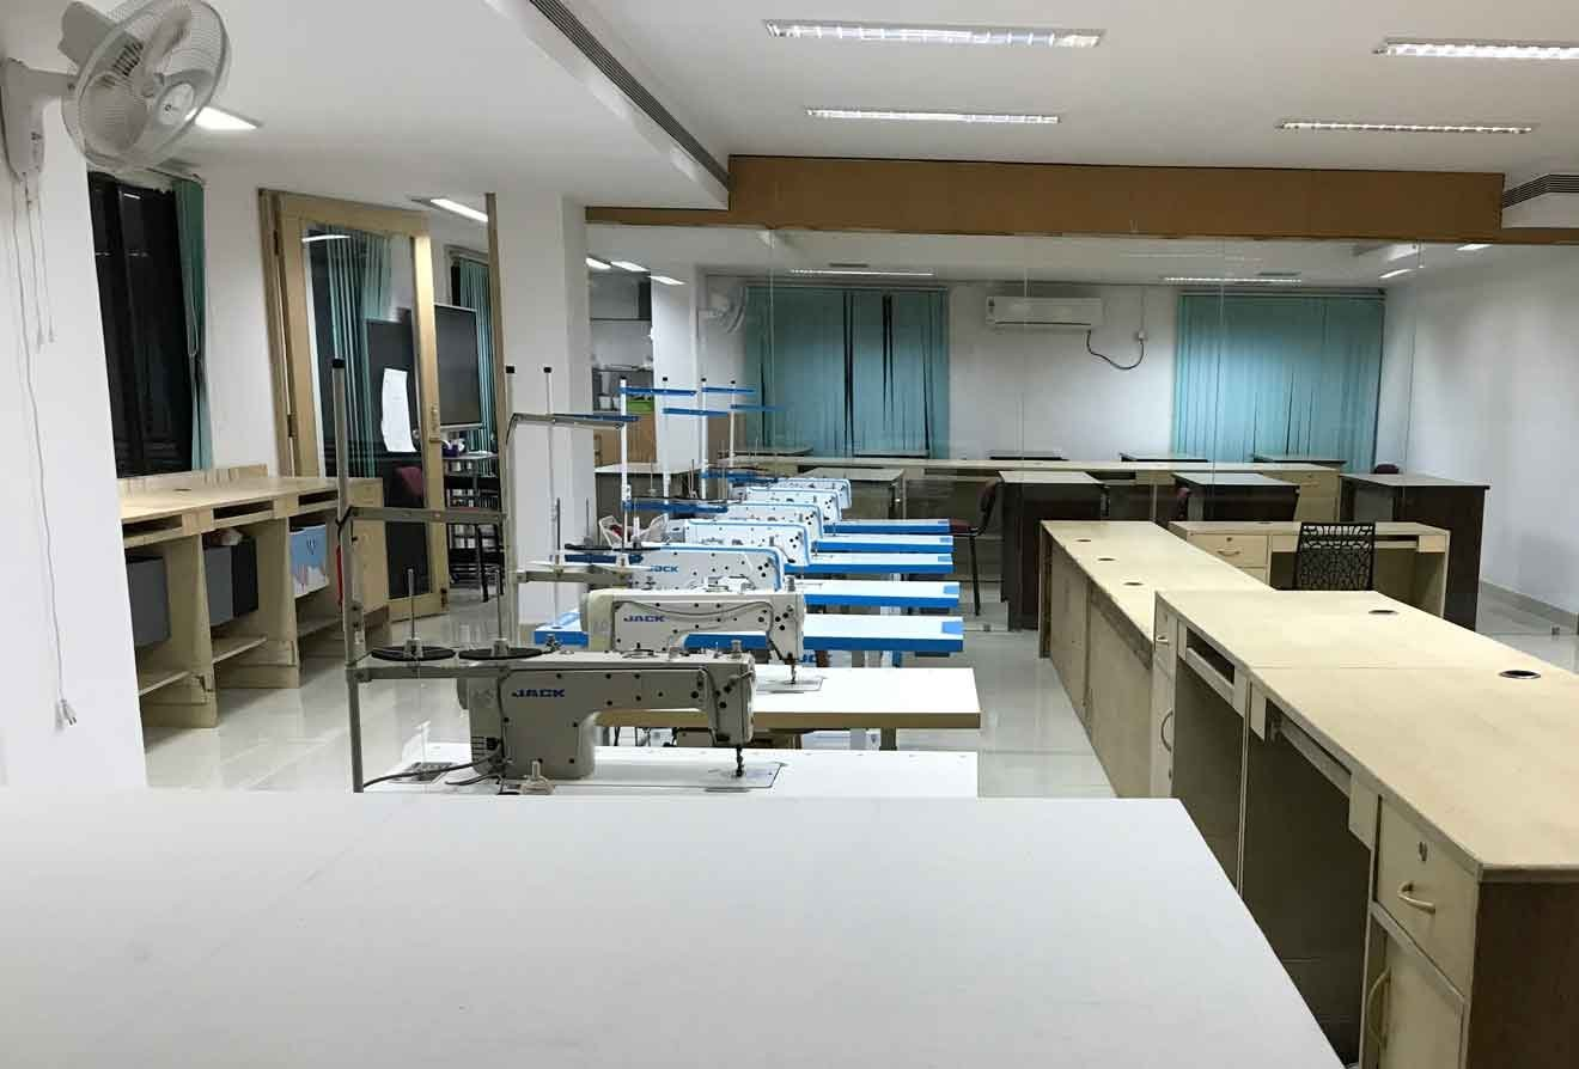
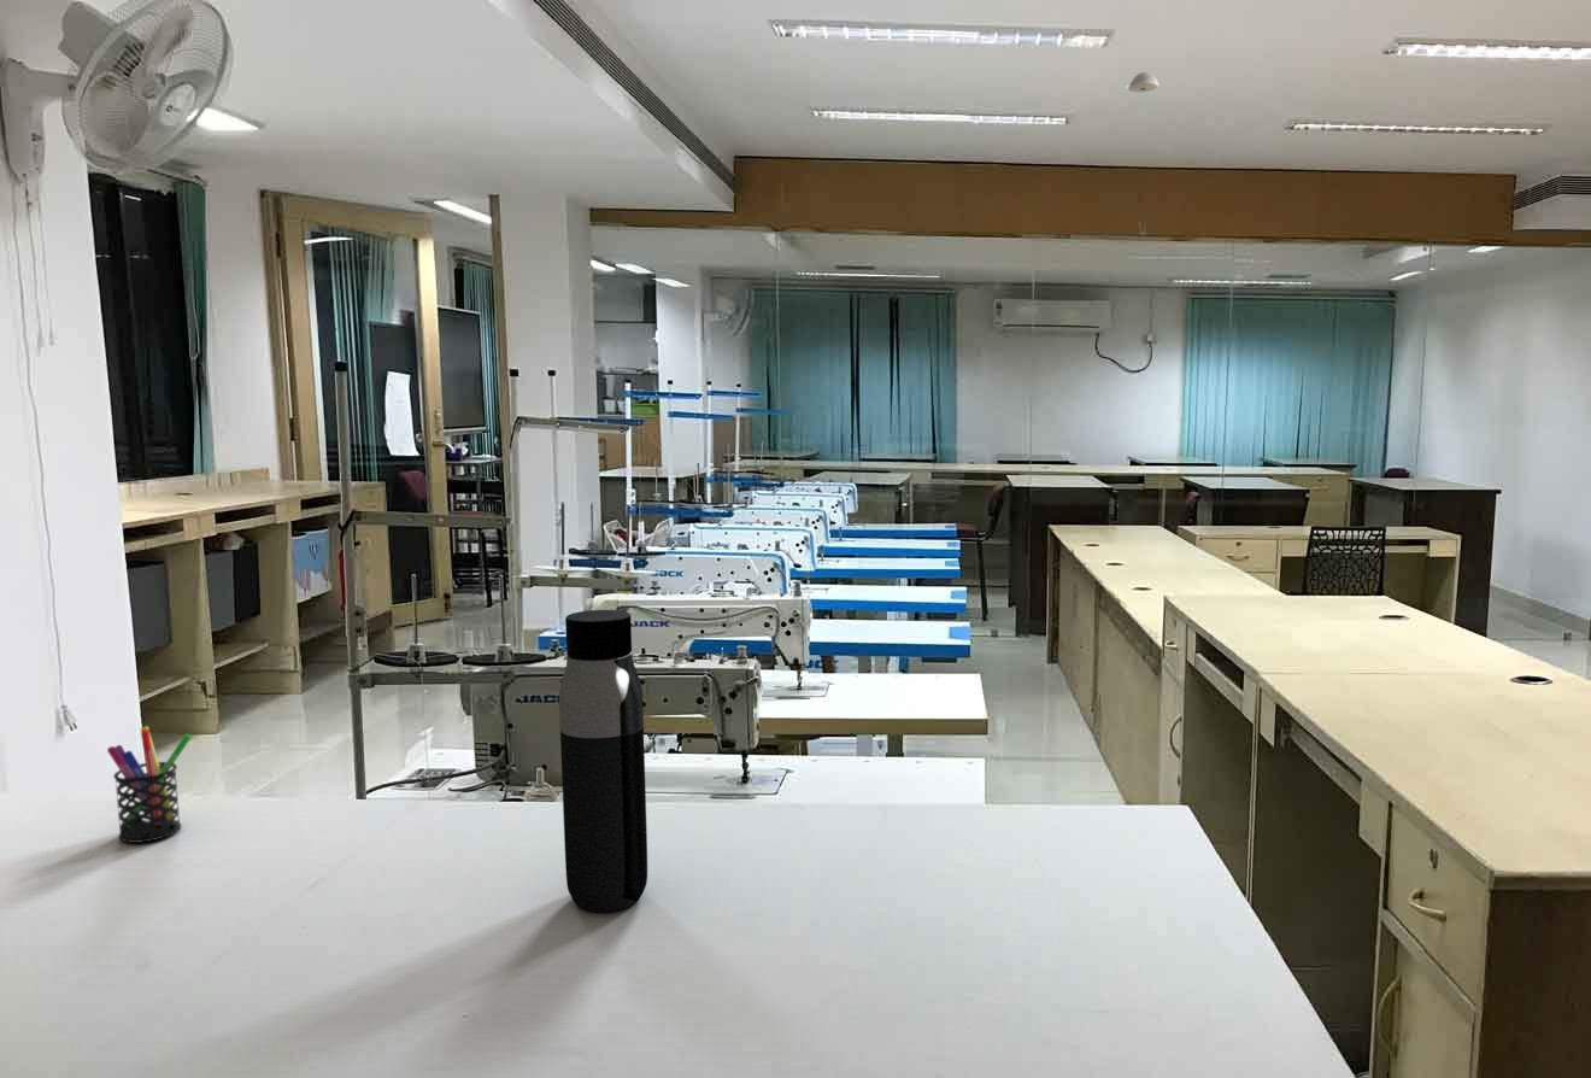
+ pen holder [106,725,193,844]
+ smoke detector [1126,71,1160,94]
+ water bottle [558,609,648,913]
